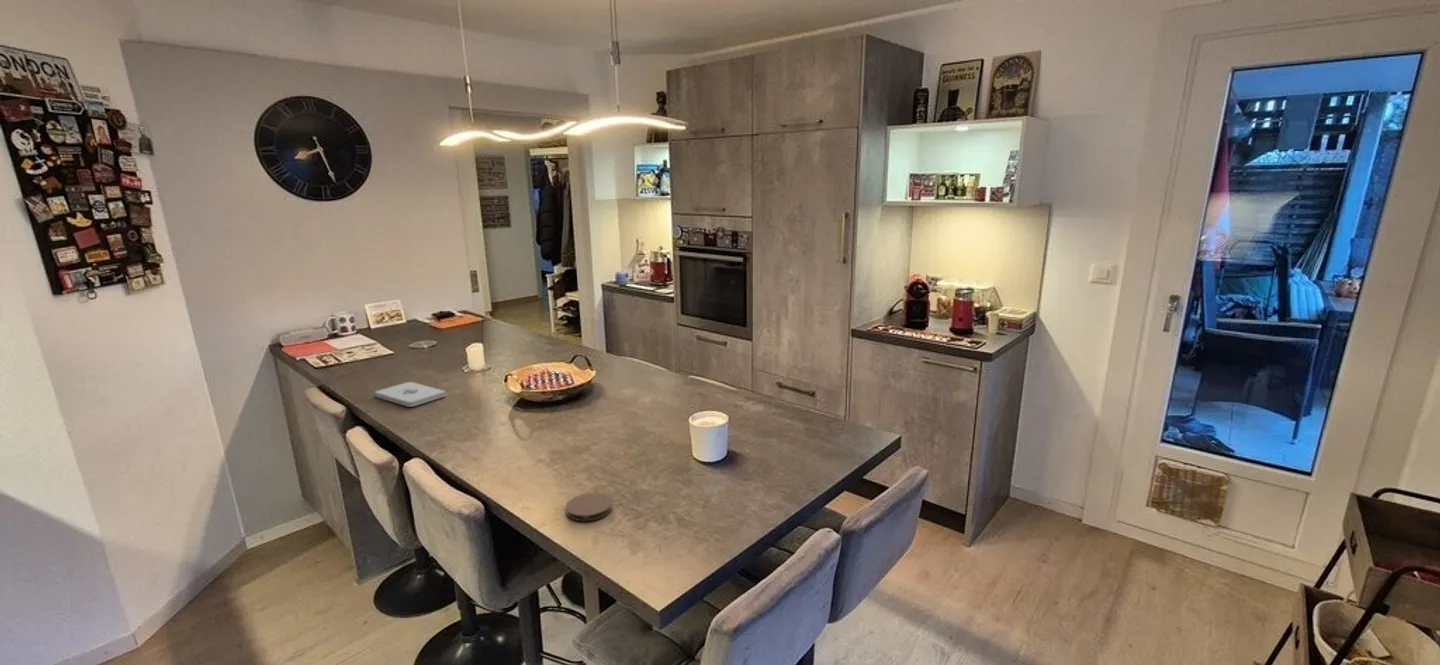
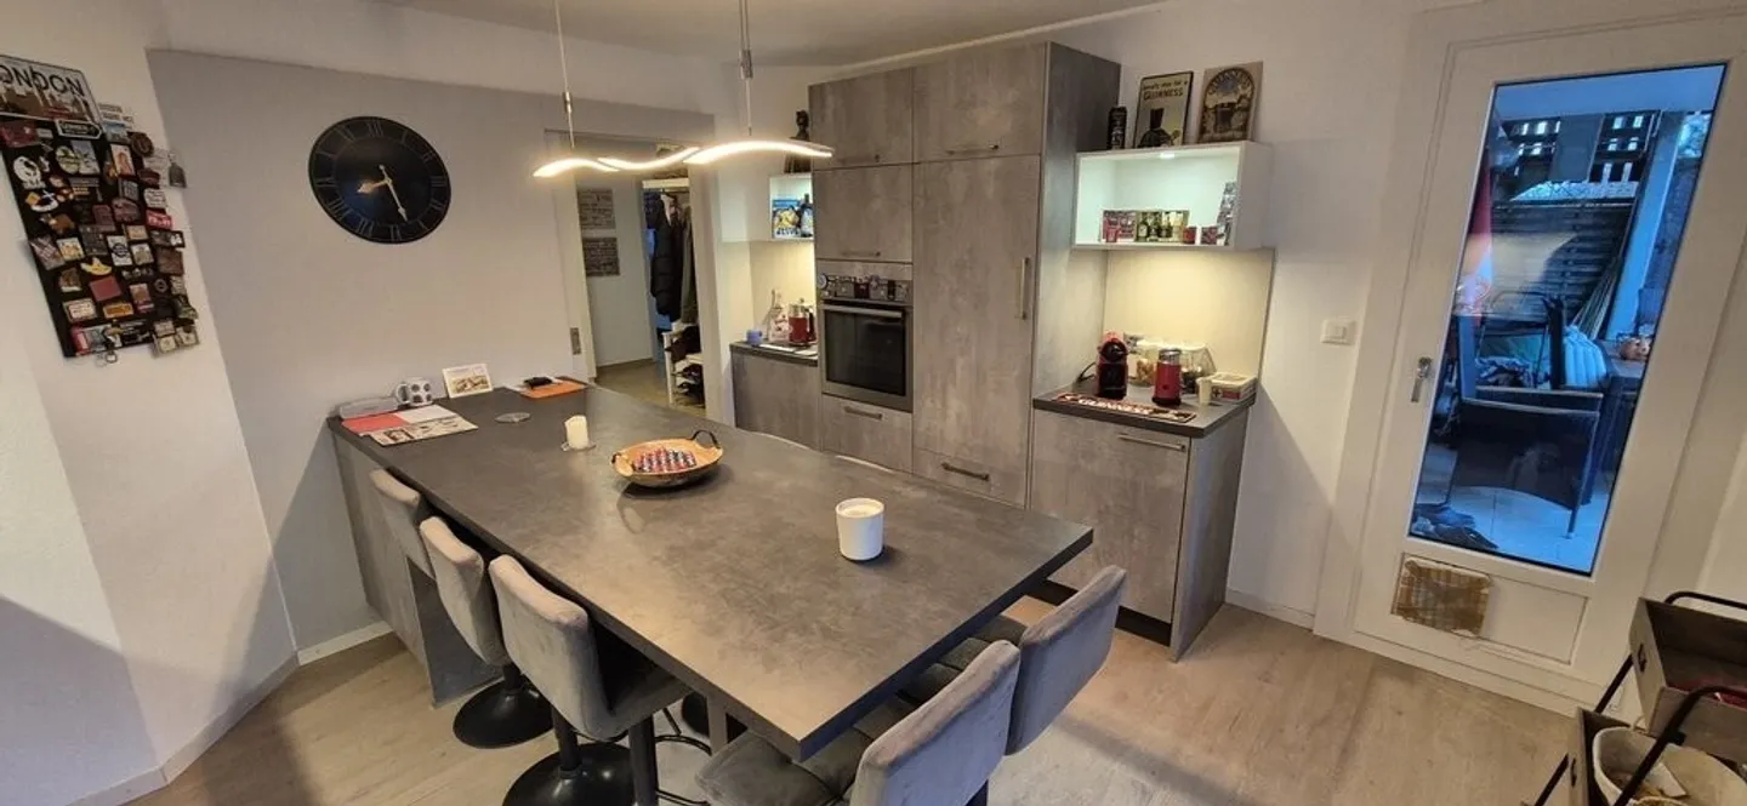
- coaster [565,492,613,522]
- notepad [375,381,447,408]
